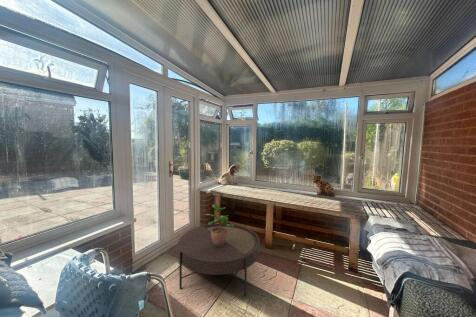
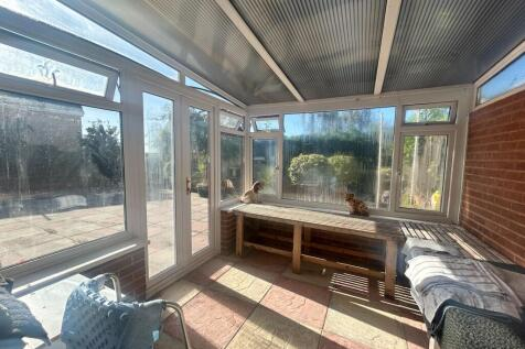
- coffee table [177,223,261,297]
- potted plant [202,203,235,246]
